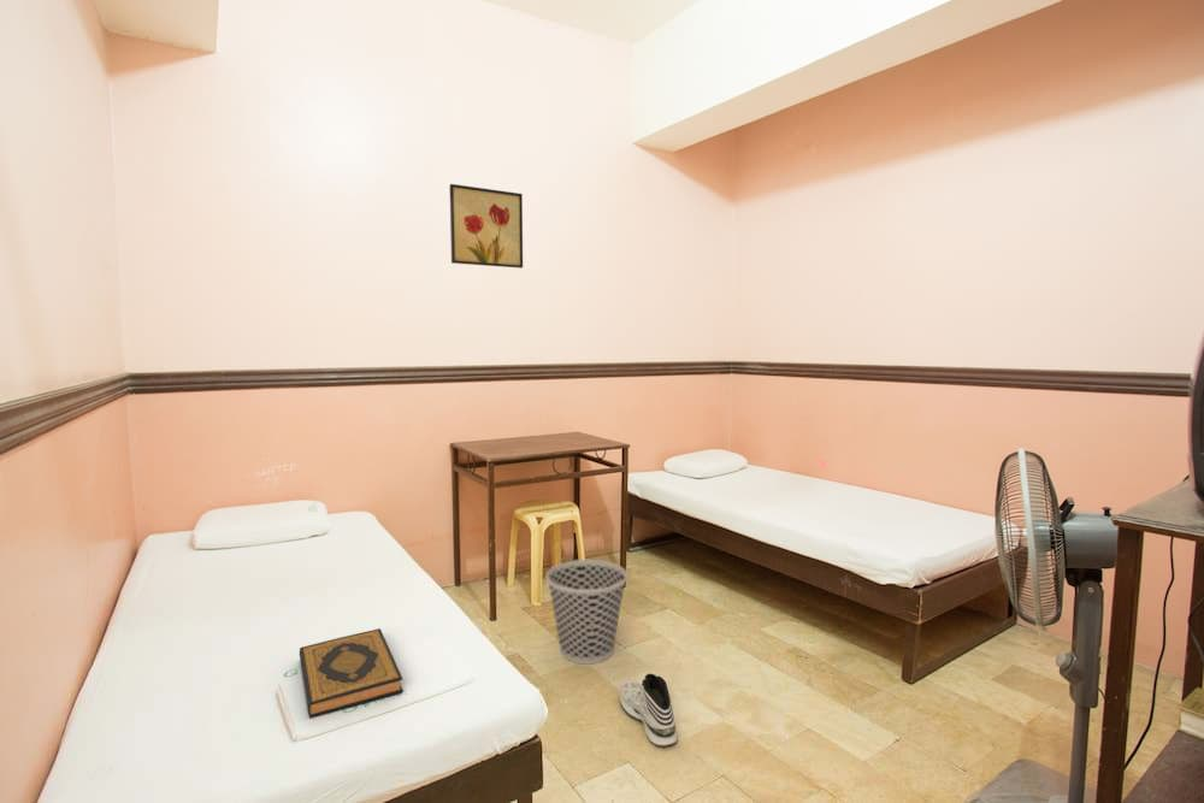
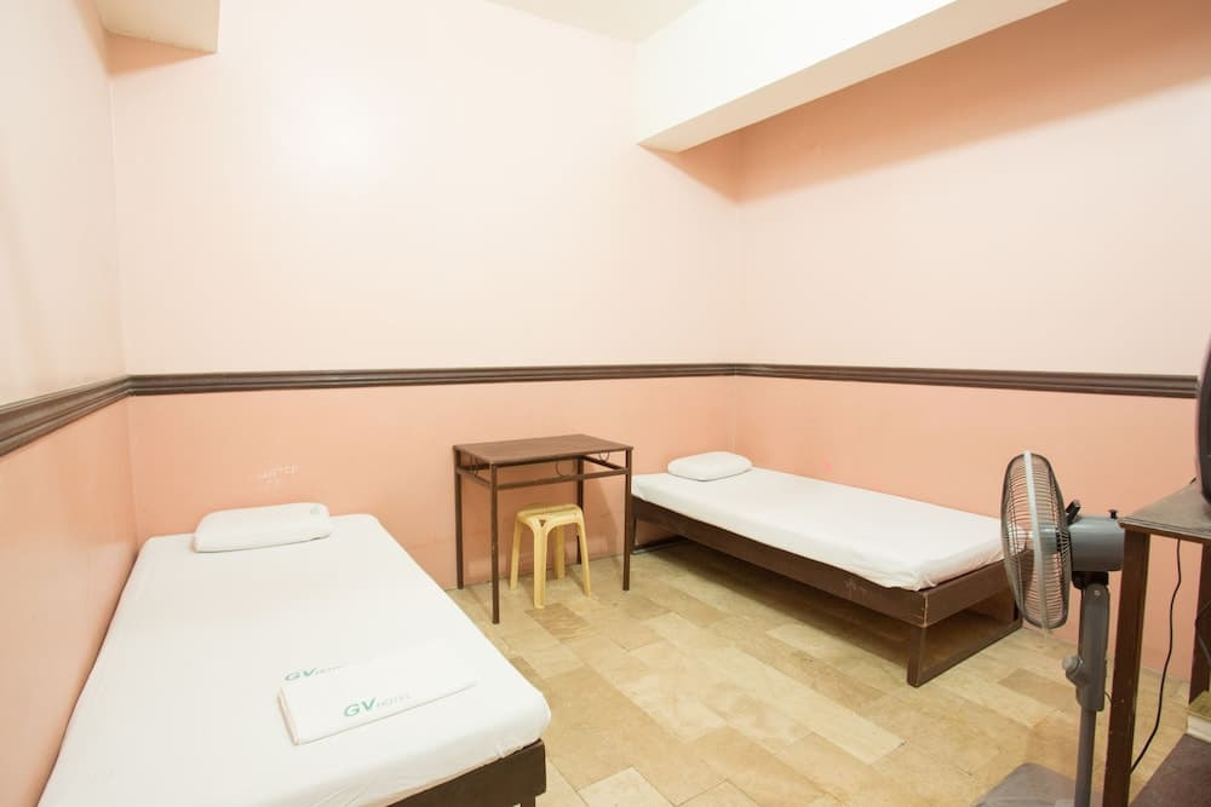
- wall art [449,183,524,270]
- hardback book [299,627,405,719]
- sneaker [618,673,678,748]
- wastebasket [545,559,628,666]
